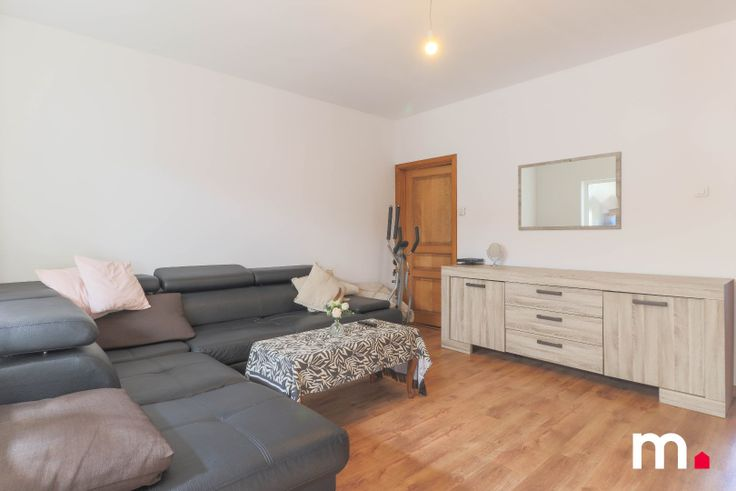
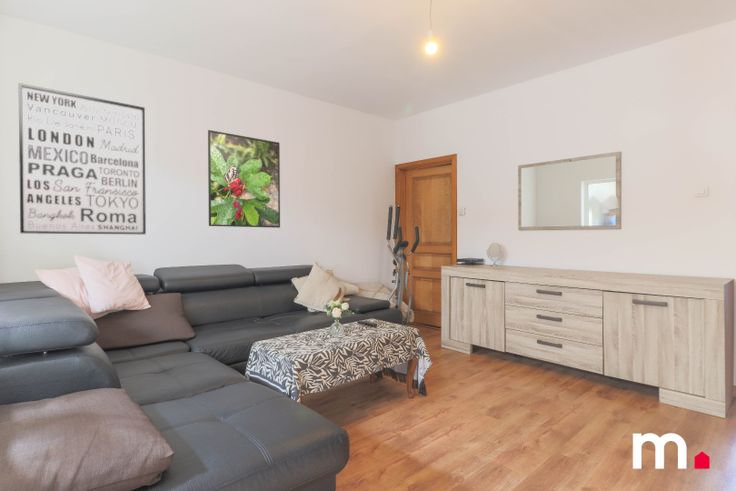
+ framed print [207,129,281,229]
+ wall art [18,82,147,235]
